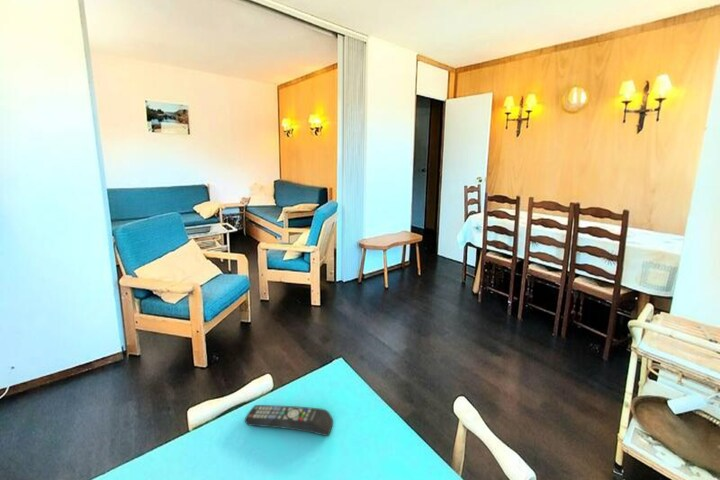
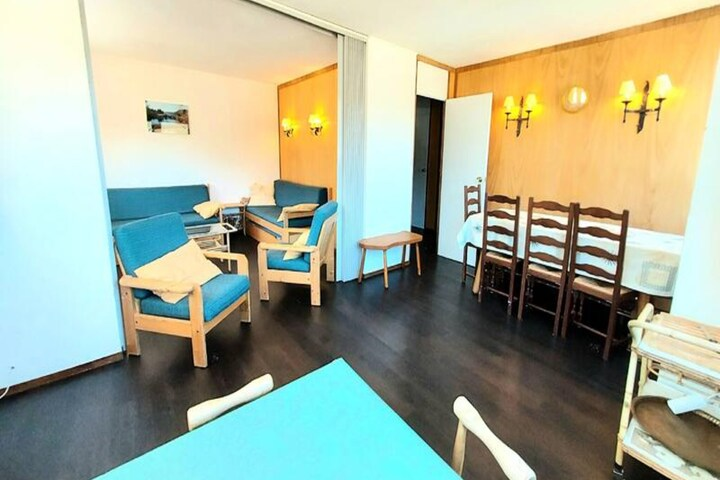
- remote control [244,404,334,437]
